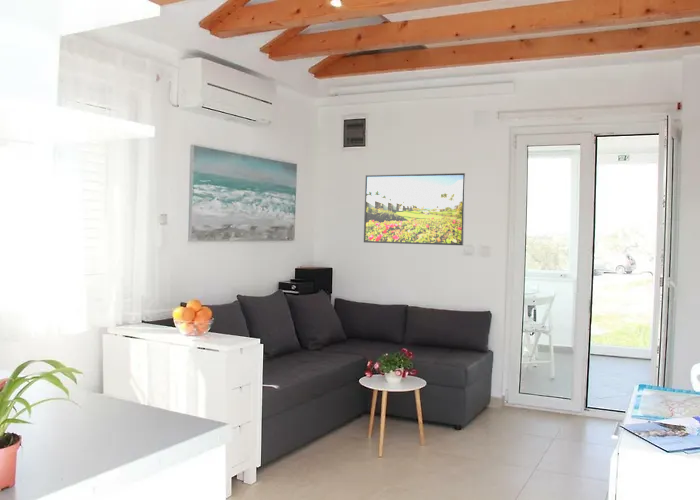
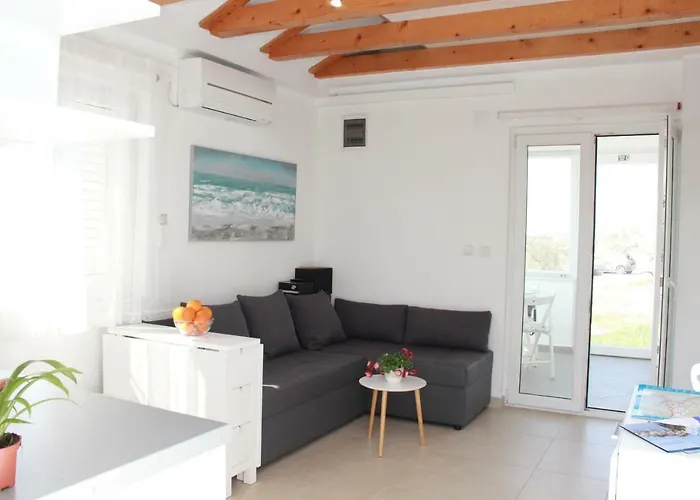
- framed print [363,172,467,246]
